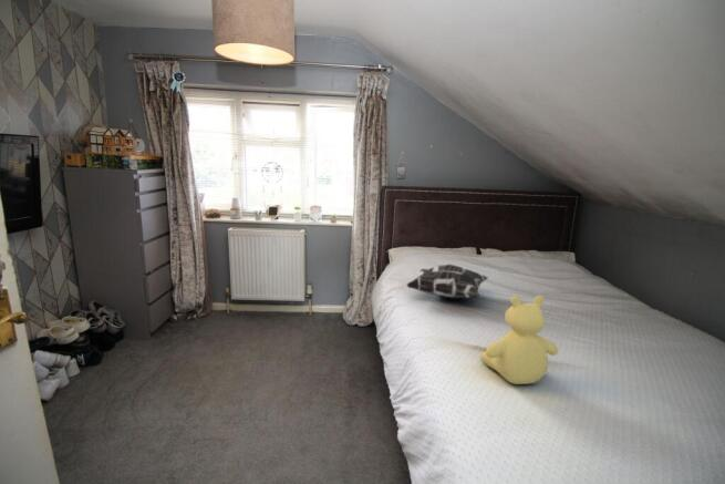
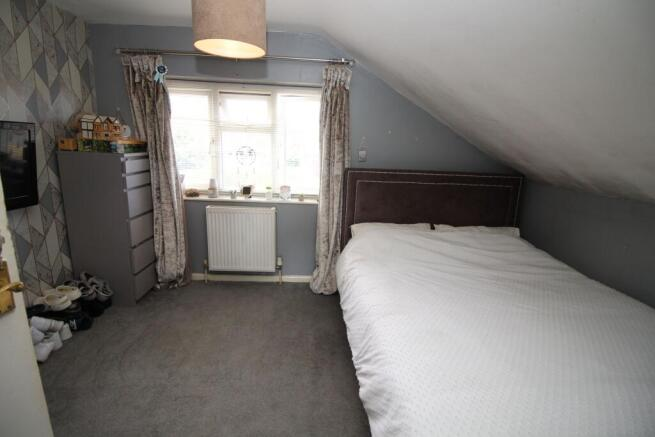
- teddy bear [479,295,559,385]
- decorative pillow [405,264,489,300]
